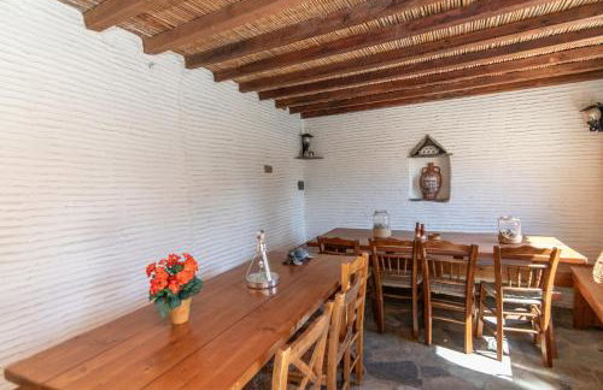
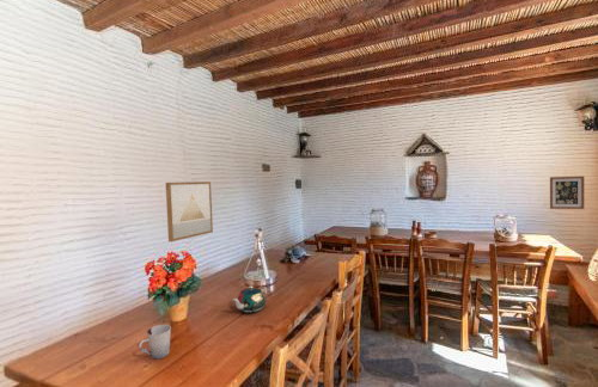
+ teapot [232,284,267,314]
+ wall art [165,180,214,242]
+ cup [138,324,172,360]
+ wall art [549,176,585,210]
